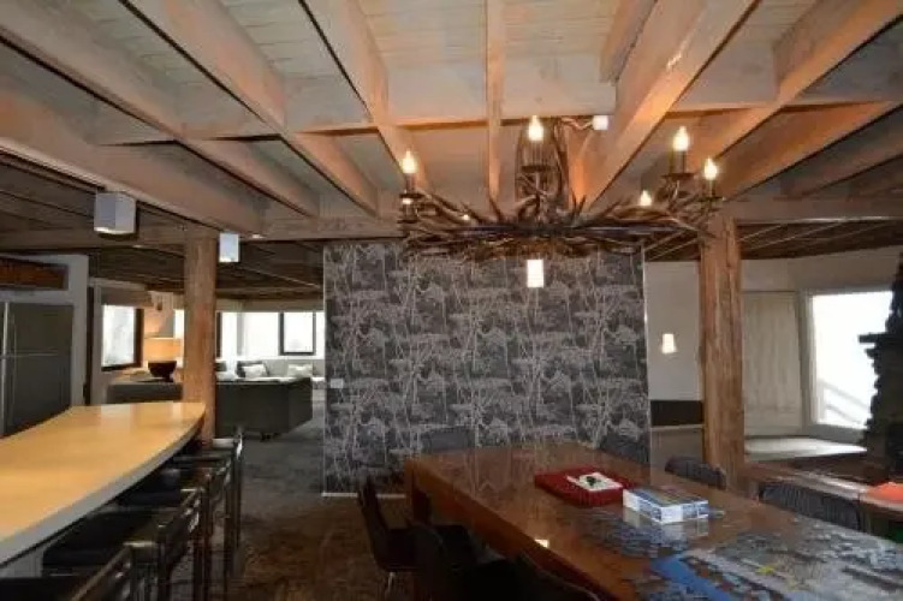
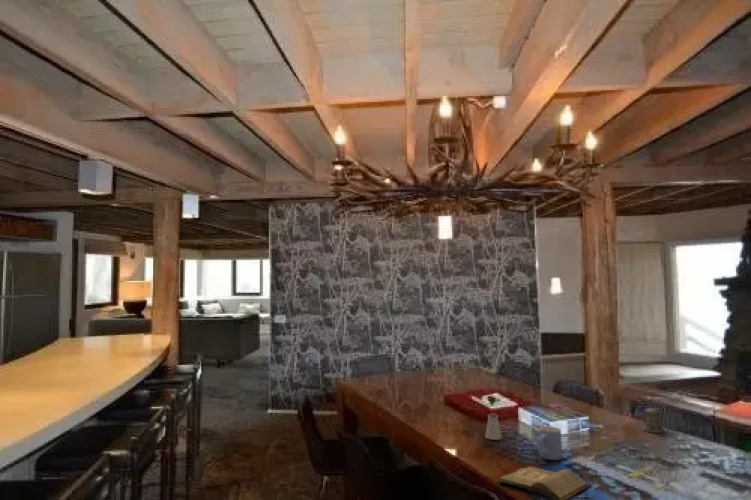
+ saltshaker [484,413,503,441]
+ hardback book [497,466,592,500]
+ mug [537,425,563,461]
+ pepper shaker [634,407,665,434]
